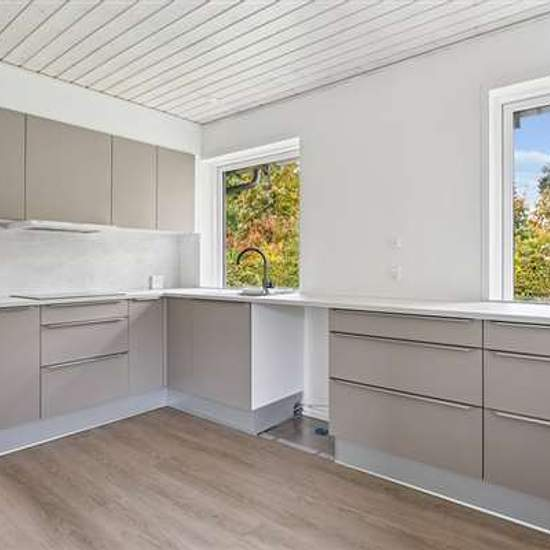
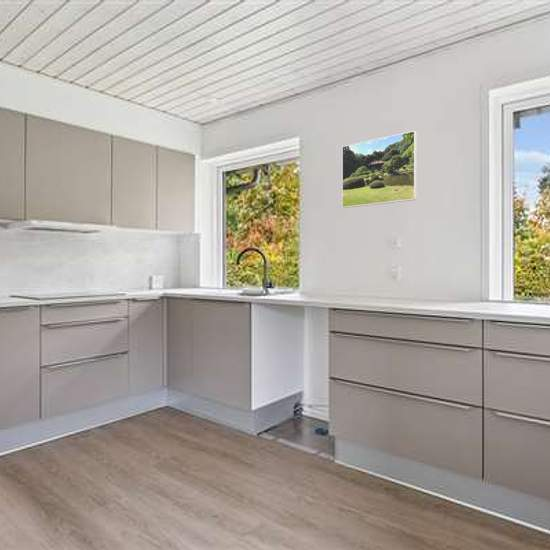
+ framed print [341,130,418,209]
